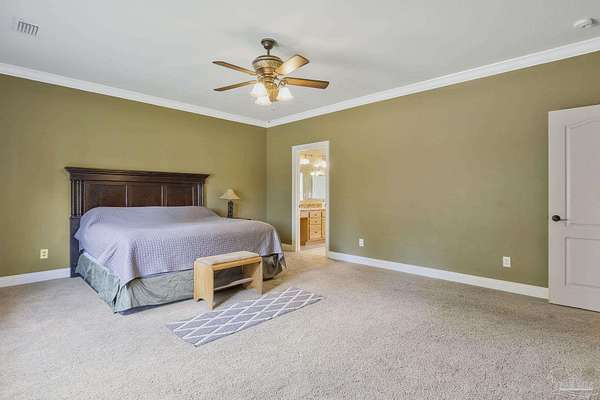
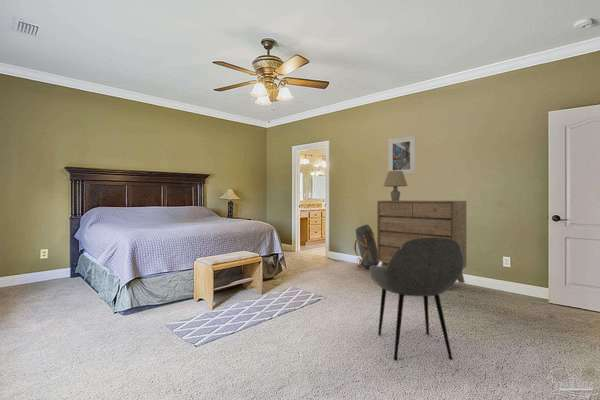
+ armchair [368,238,464,361]
+ backpack [353,224,380,269]
+ dresser [376,200,467,291]
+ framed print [387,135,416,175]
+ table lamp [383,171,408,201]
